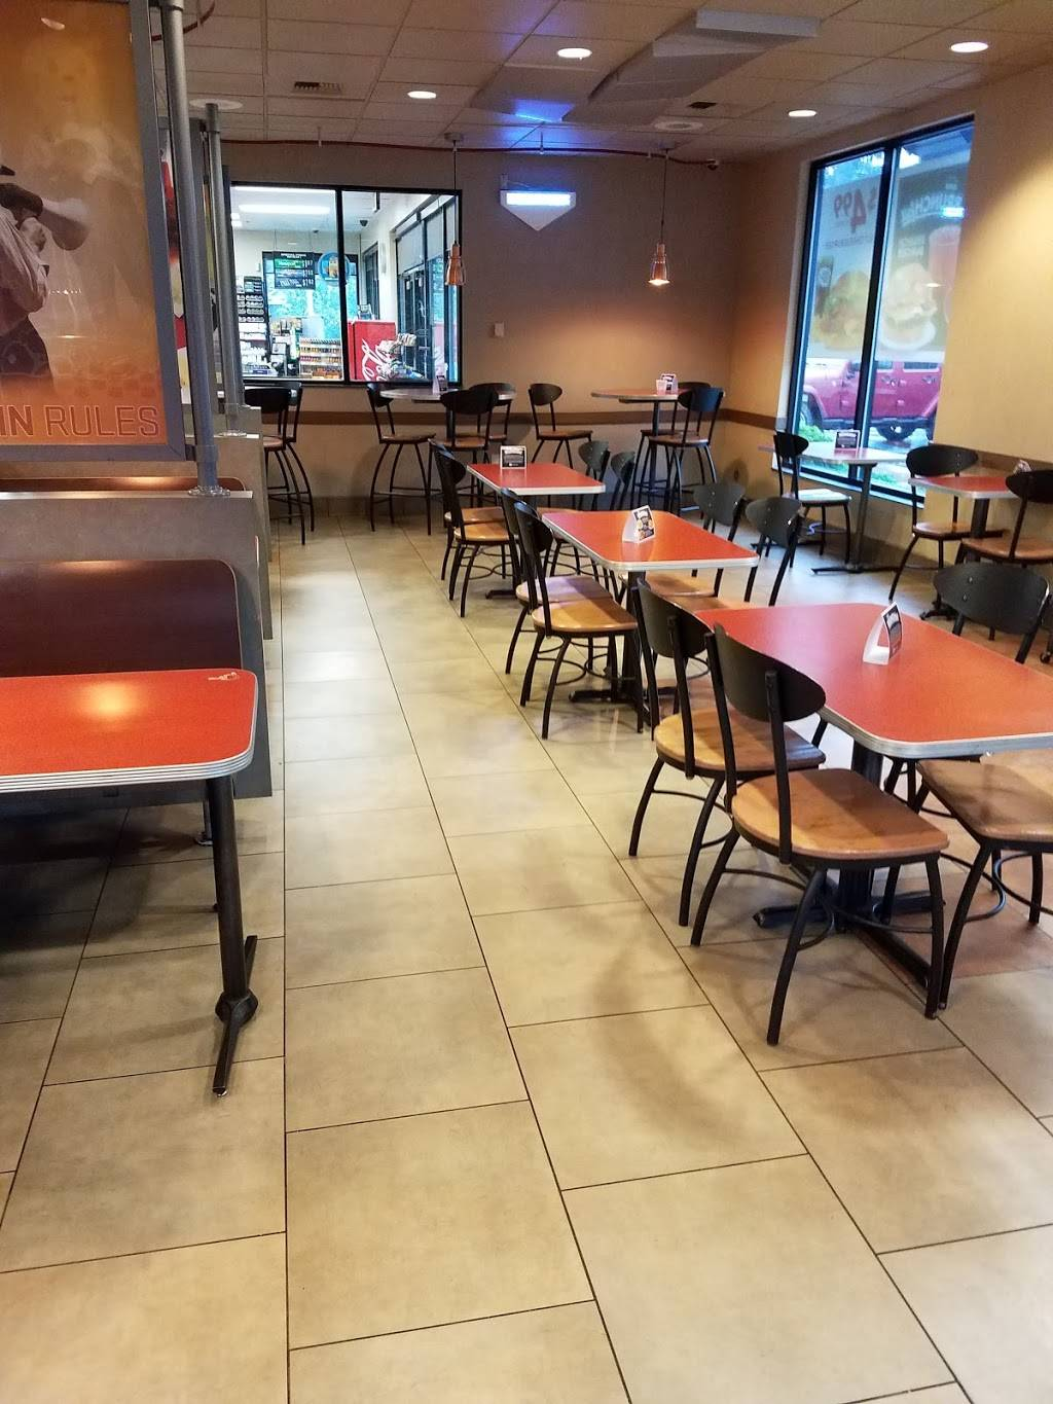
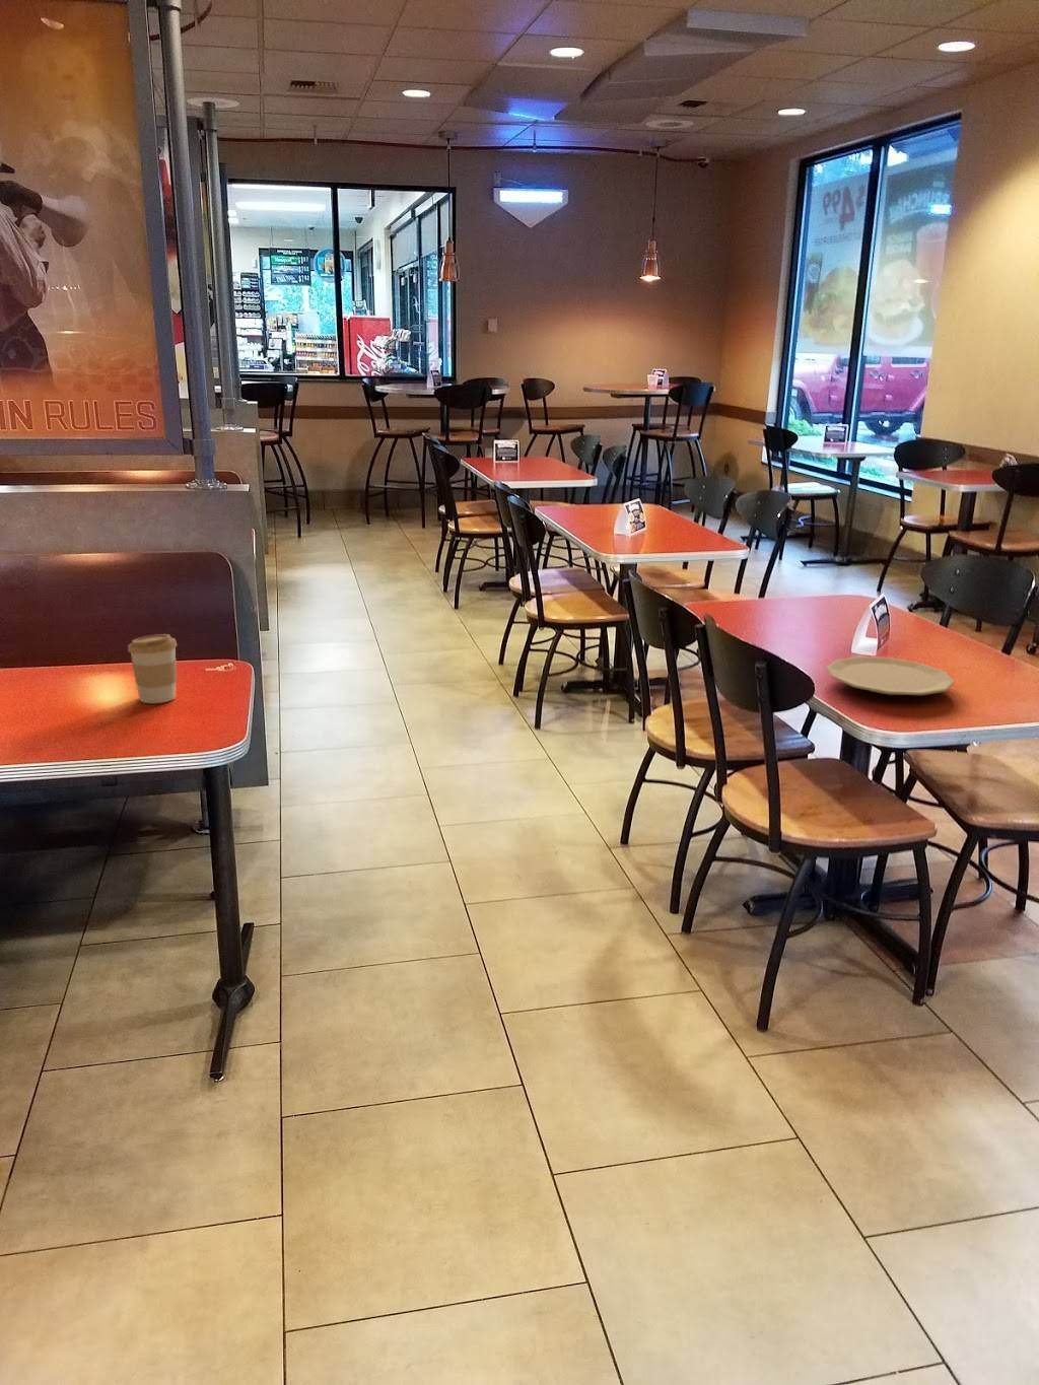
+ plate [825,656,956,696]
+ coffee cup [127,633,179,704]
